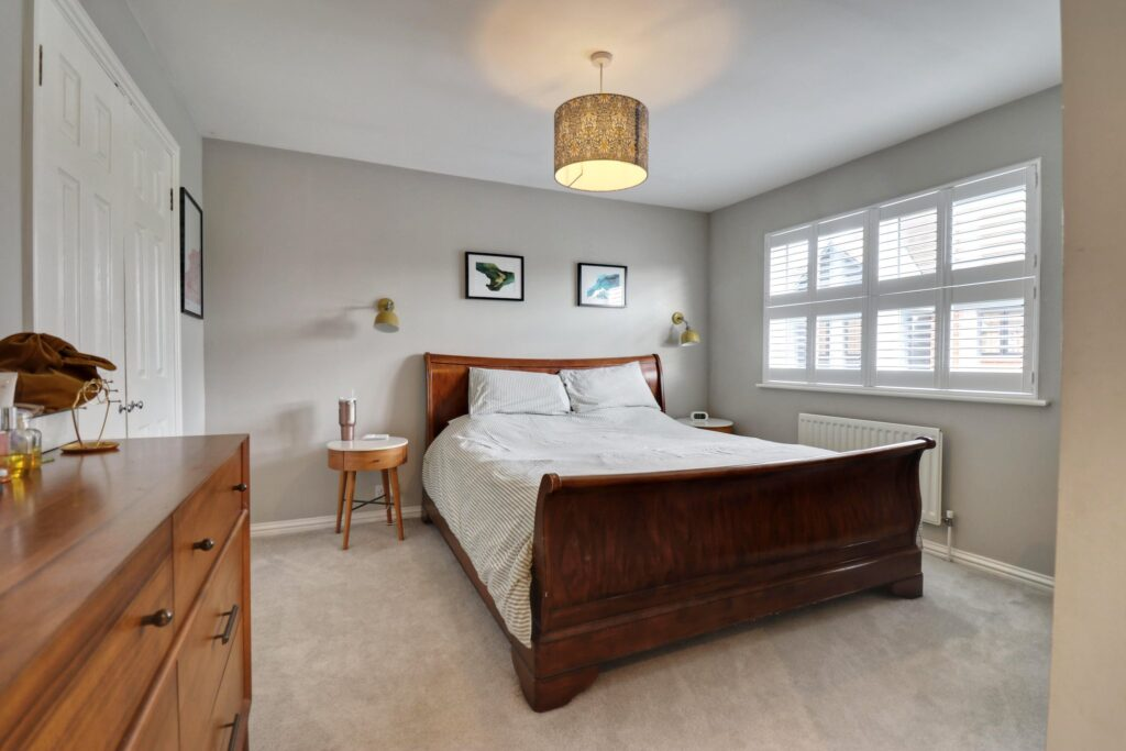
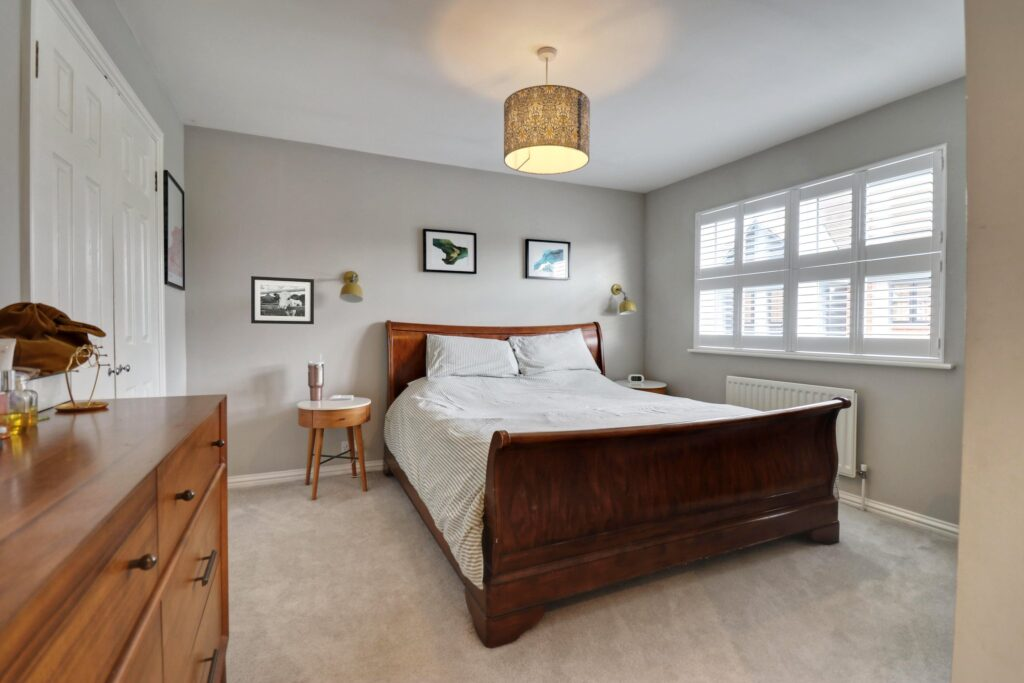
+ picture frame [250,275,315,325]
